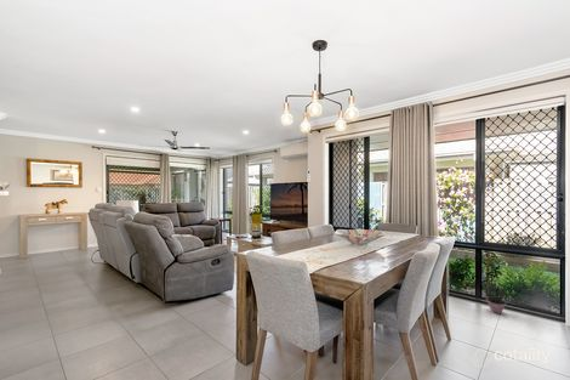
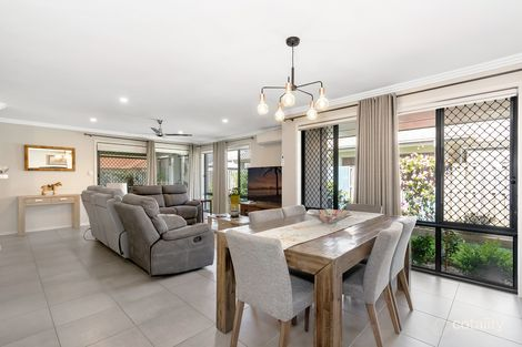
- potted plant [480,278,509,314]
